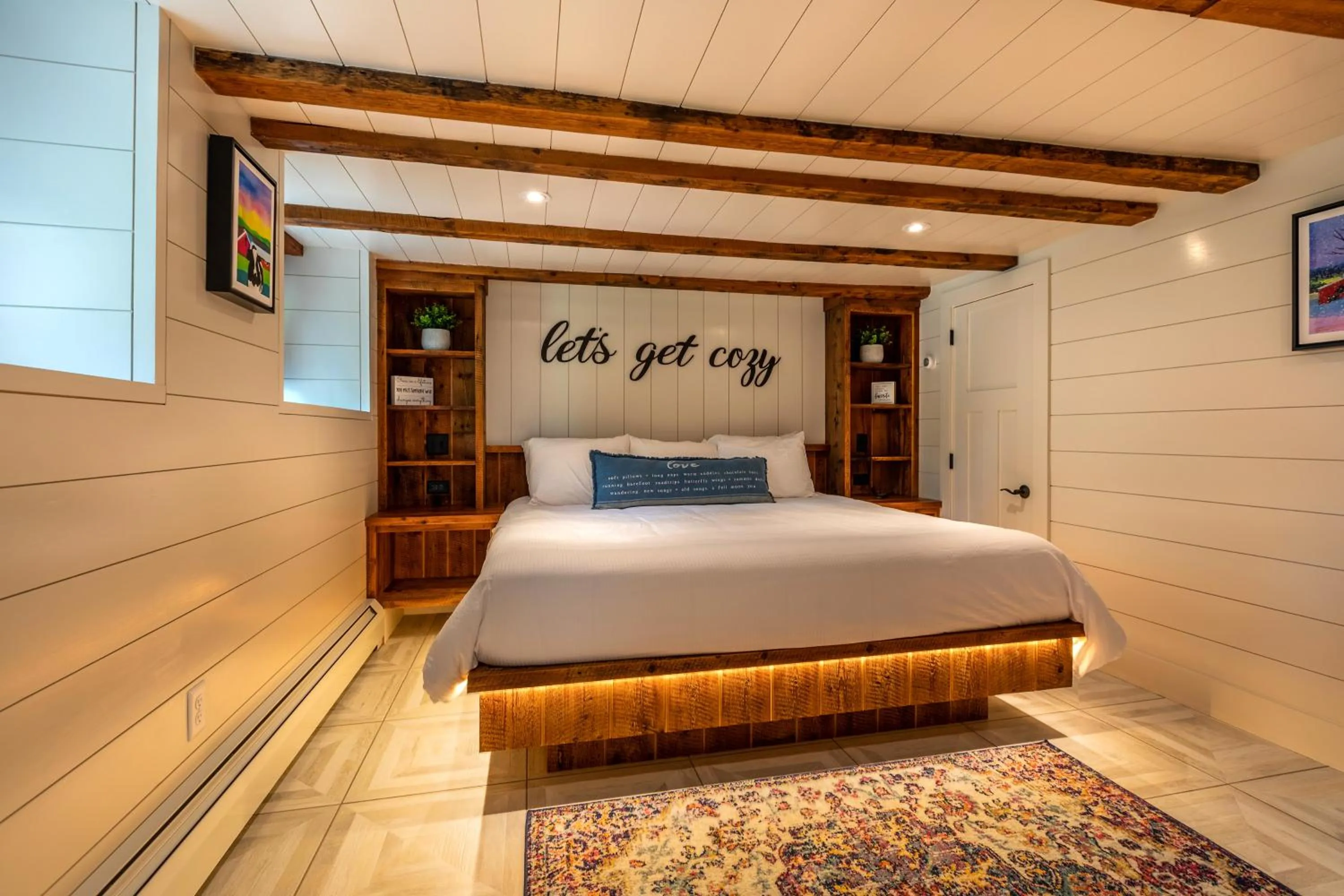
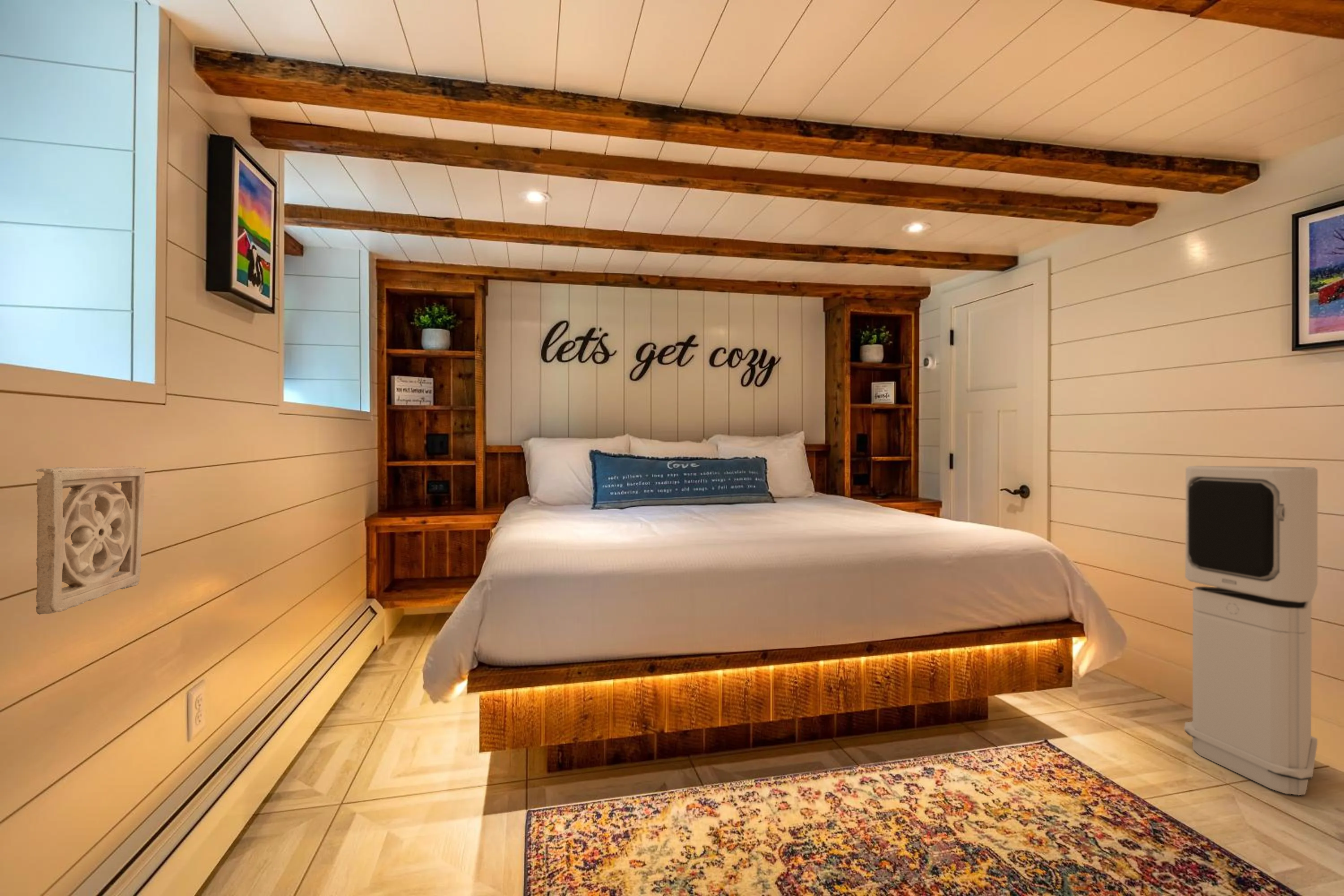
+ wall ornament [35,465,146,615]
+ air purifier [1184,465,1318,796]
